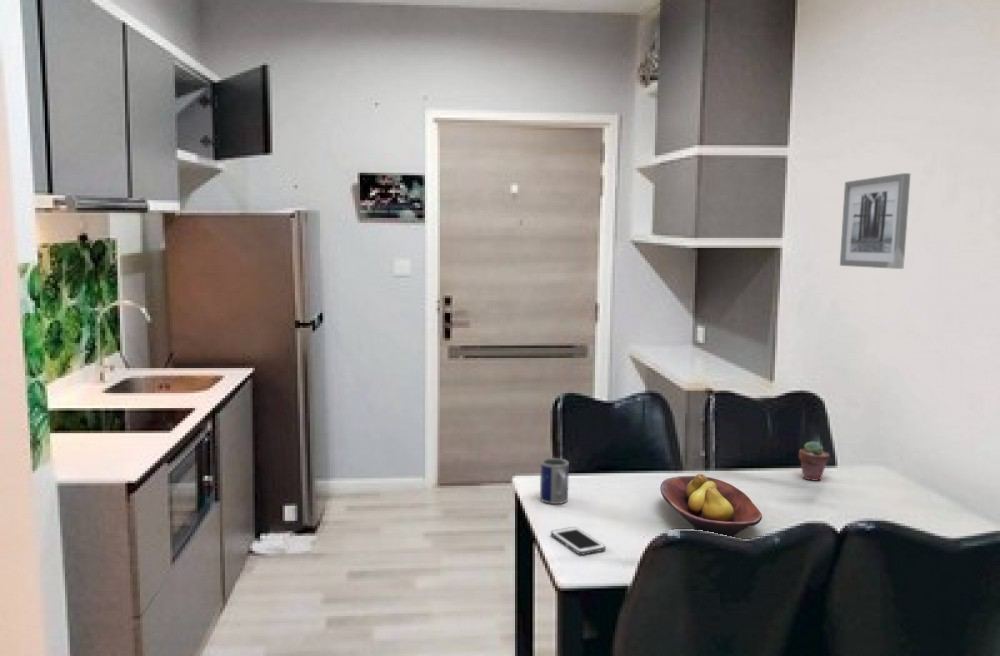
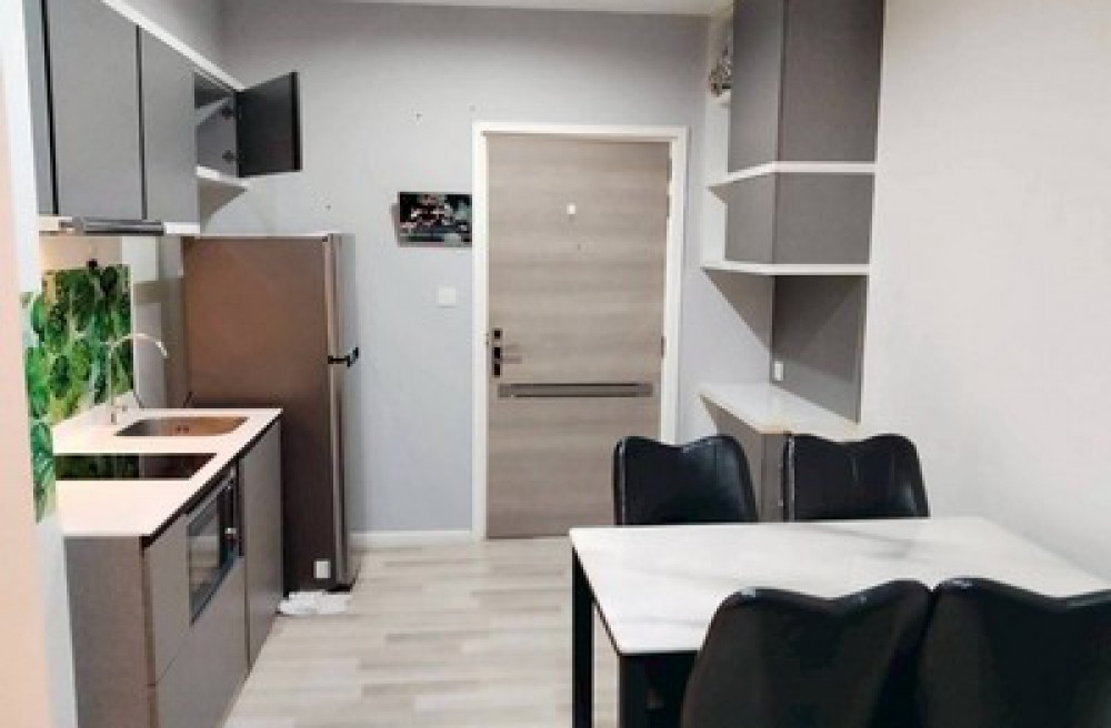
- wall art [839,172,911,270]
- cell phone [550,526,607,556]
- potted succulent [798,440,831,482]
- fruit bowl [659,473,763,538]
- mug [539,457,570,505]
